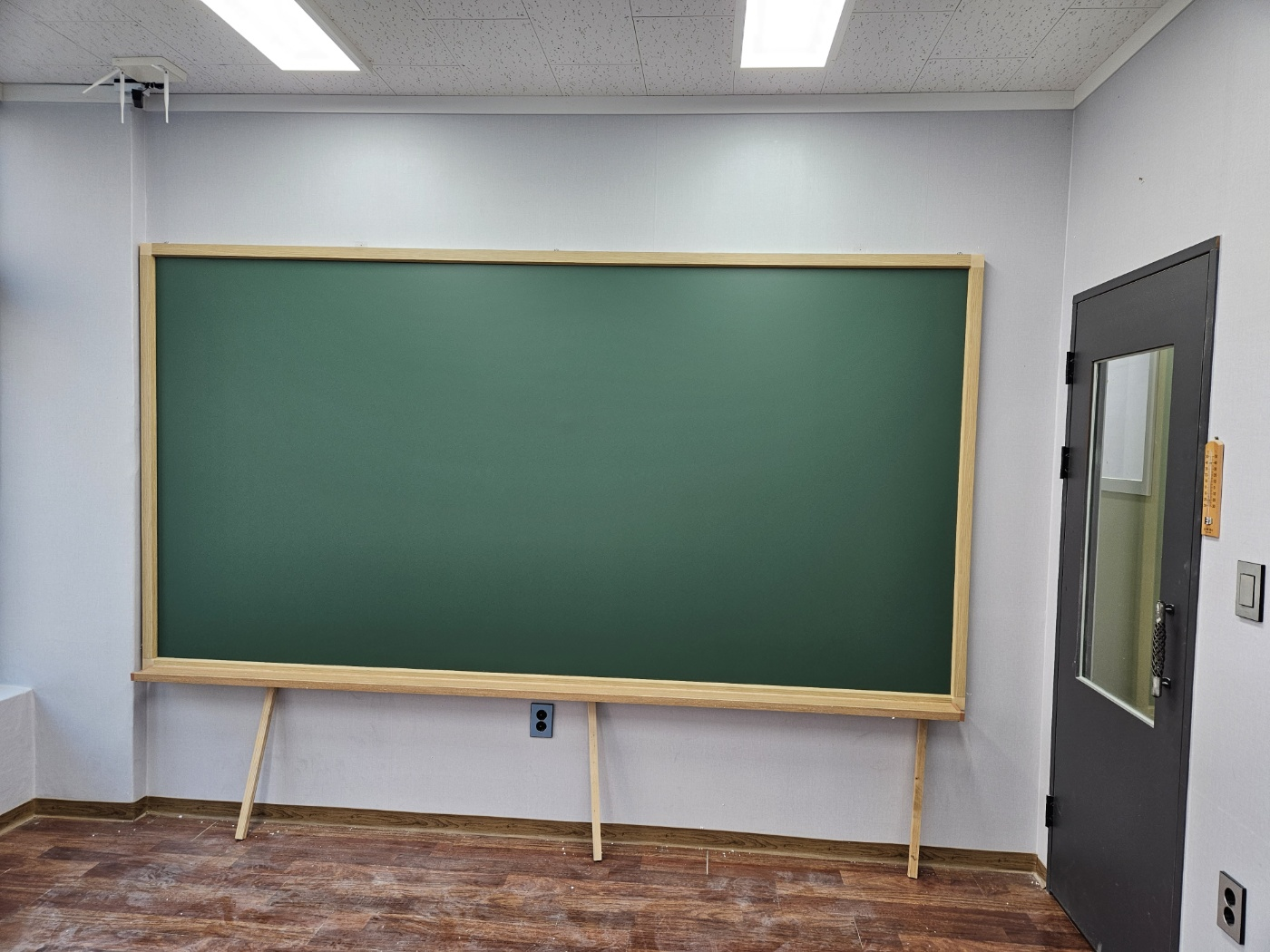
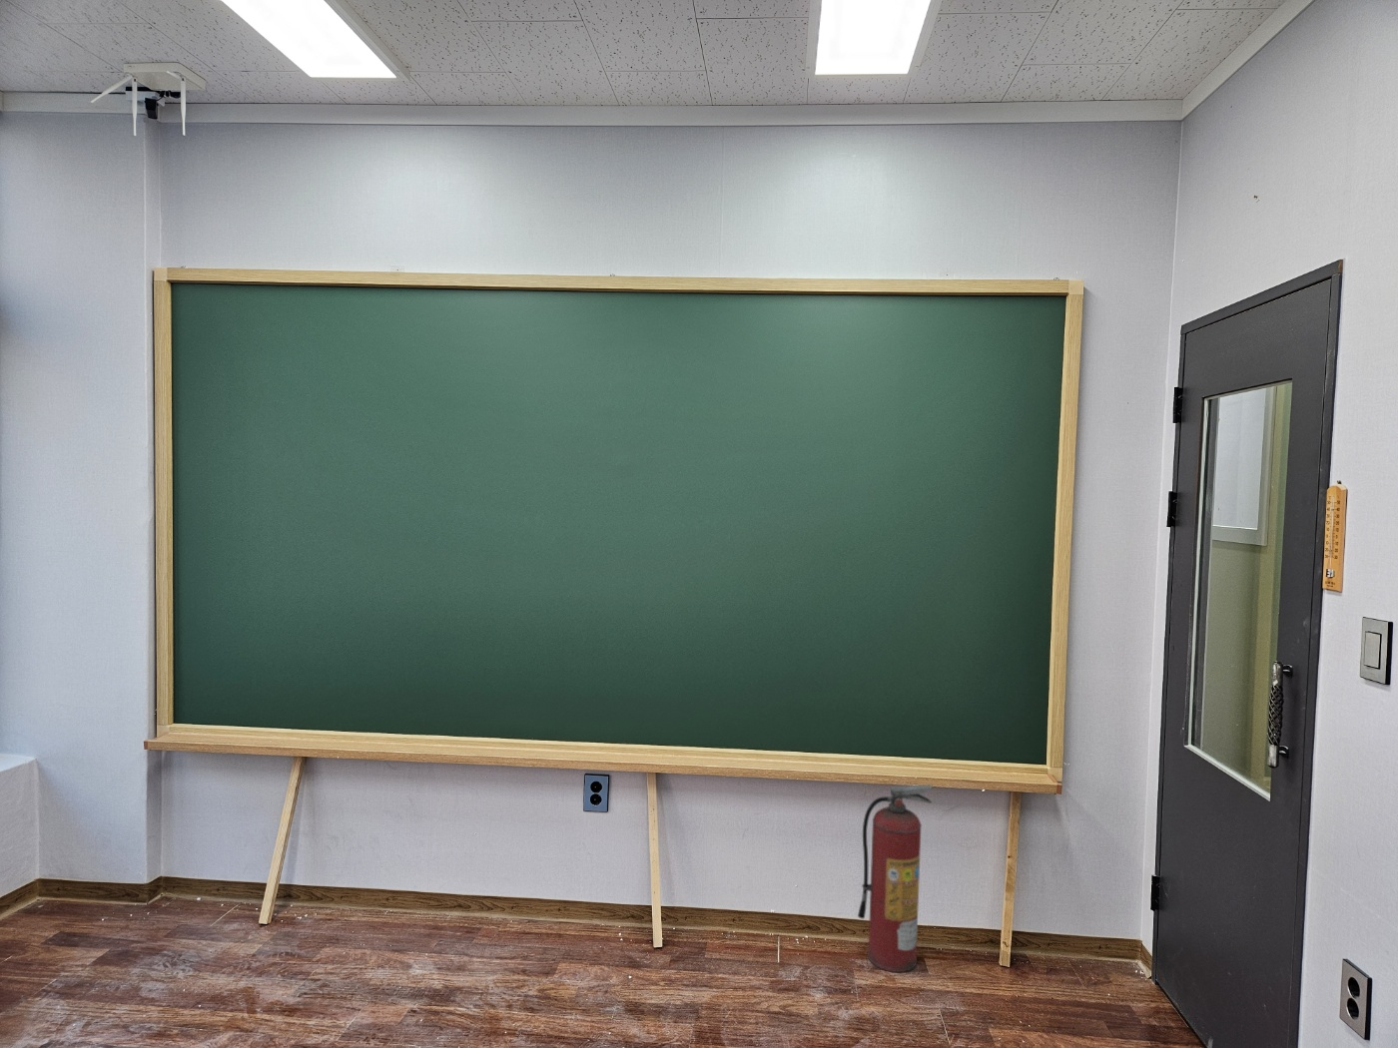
+ fire extinguisher [856,785,932,973]
